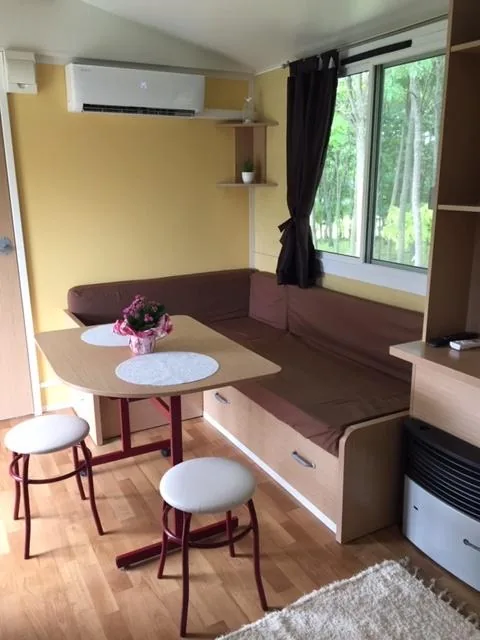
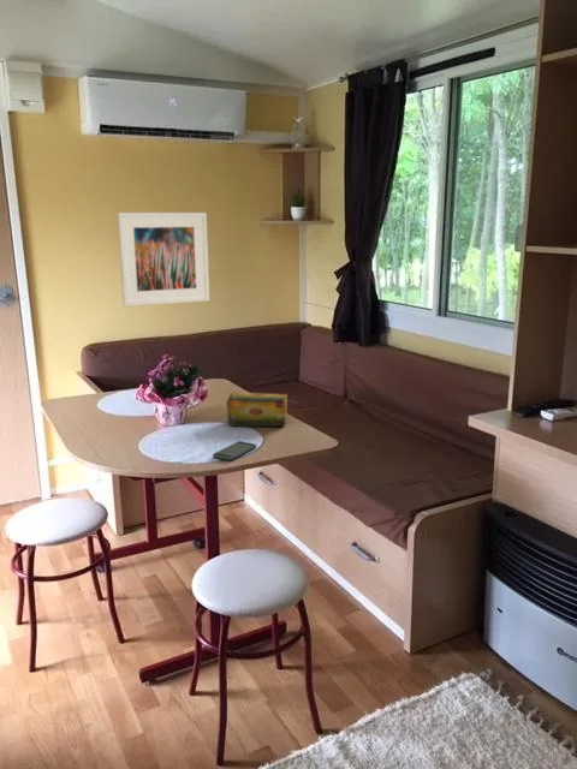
+ smartphone [212,440,257,463]
+ tea box [226,391,288,428]
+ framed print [117,211,210,308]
